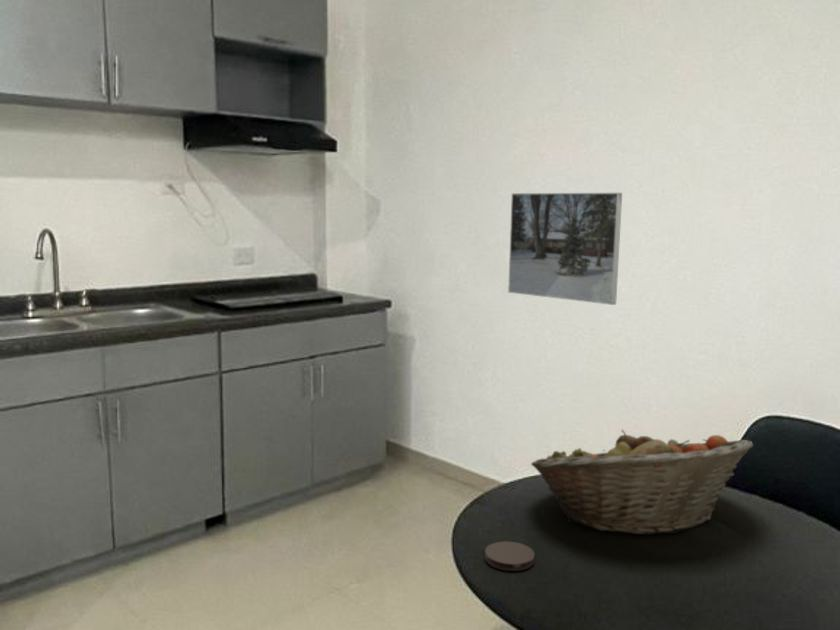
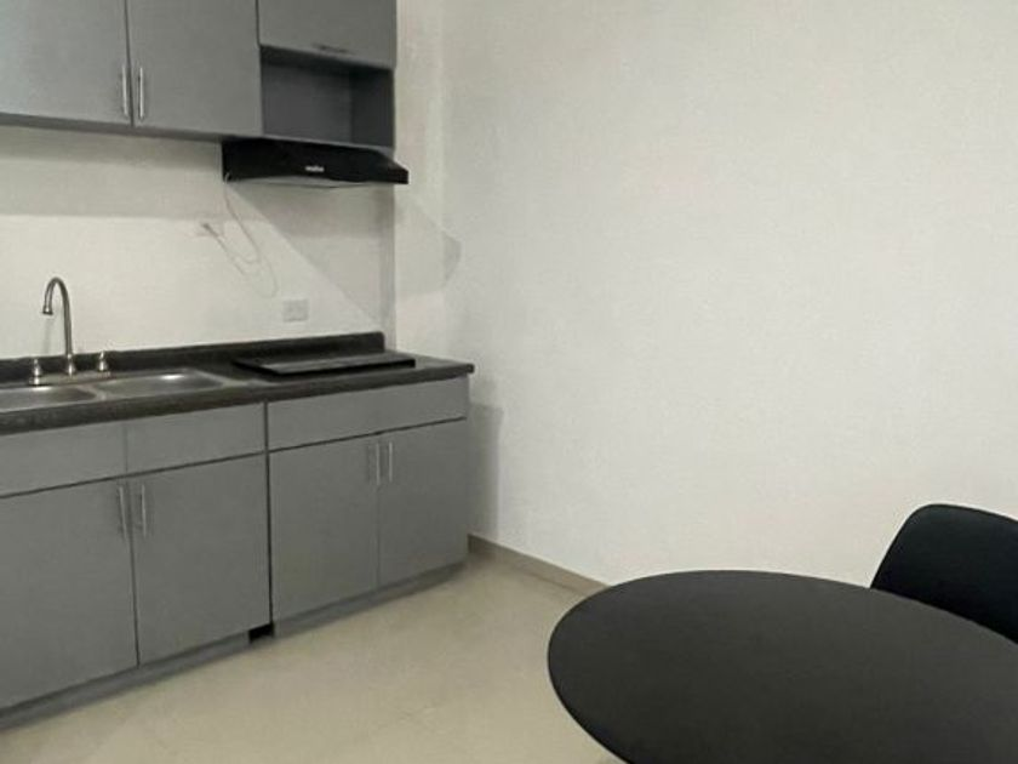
- coaster [484,540,536,572]
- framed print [507,192,623,306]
- fruit basket [530,429,754,536]
